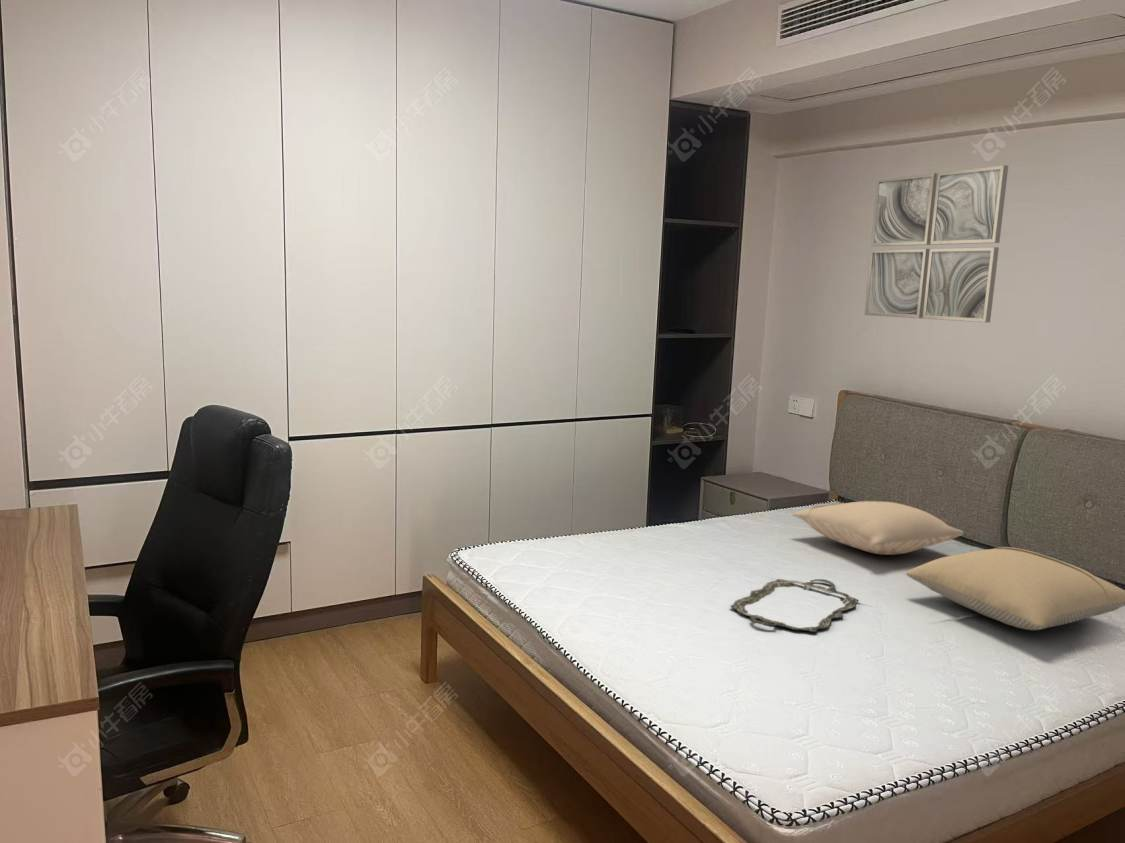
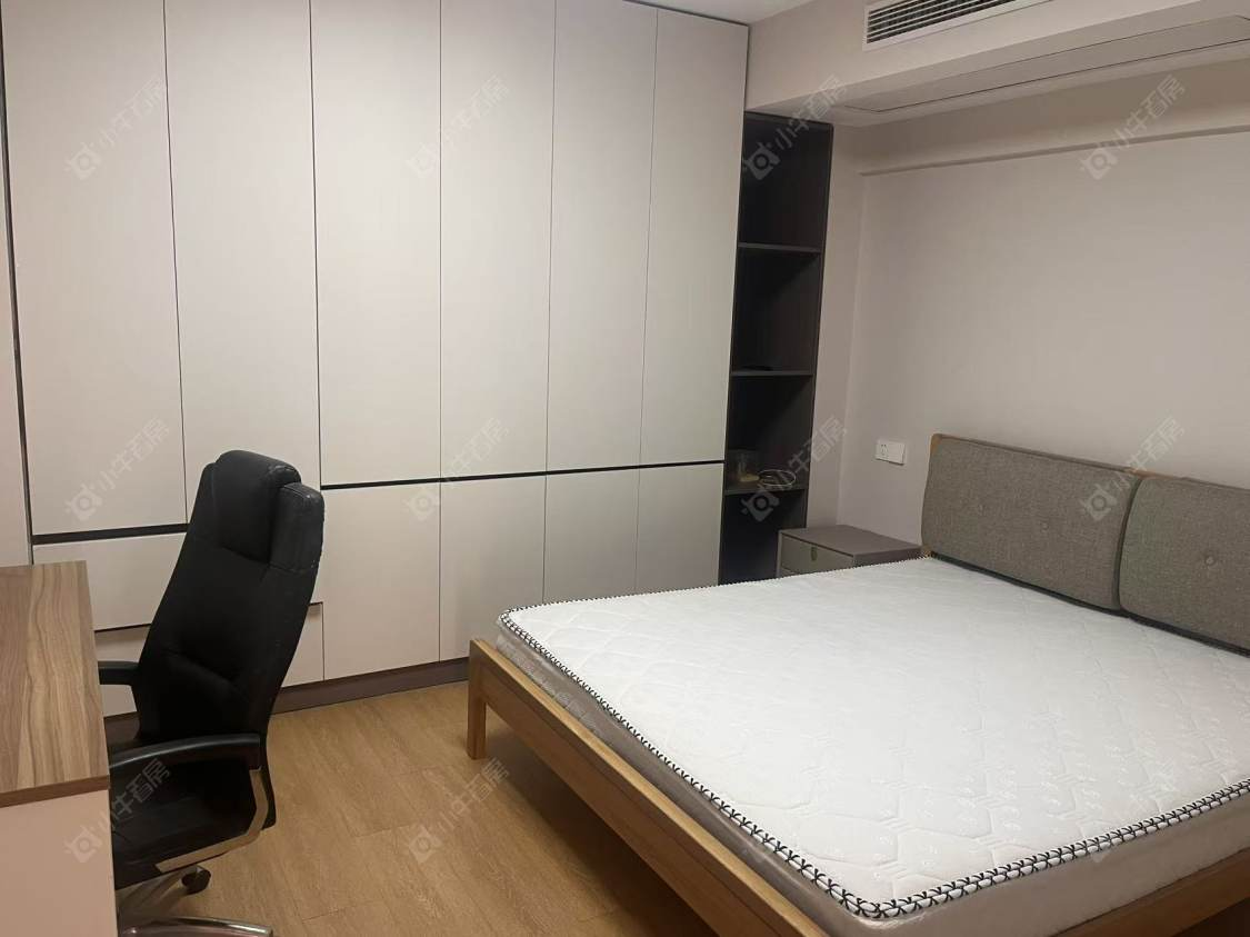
- pillow [905,546,1125,631]
- wall art [864,164,1009,323]
- pillow [791,500,965,556]
- serving tray [729,578,859,633]
